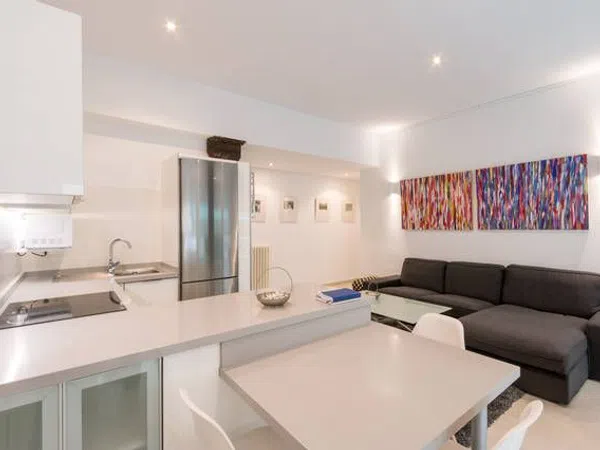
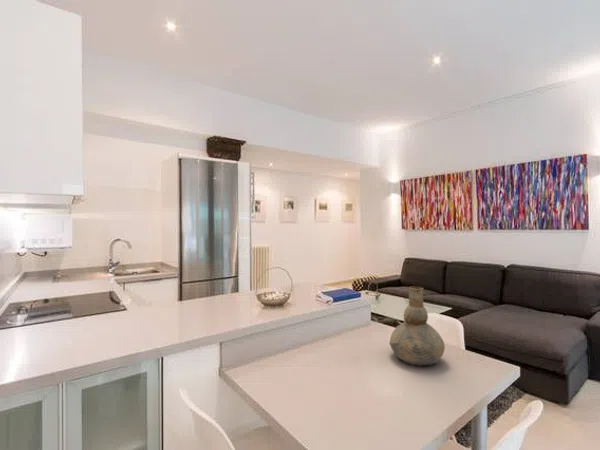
+ vase [388,285,446,367]
